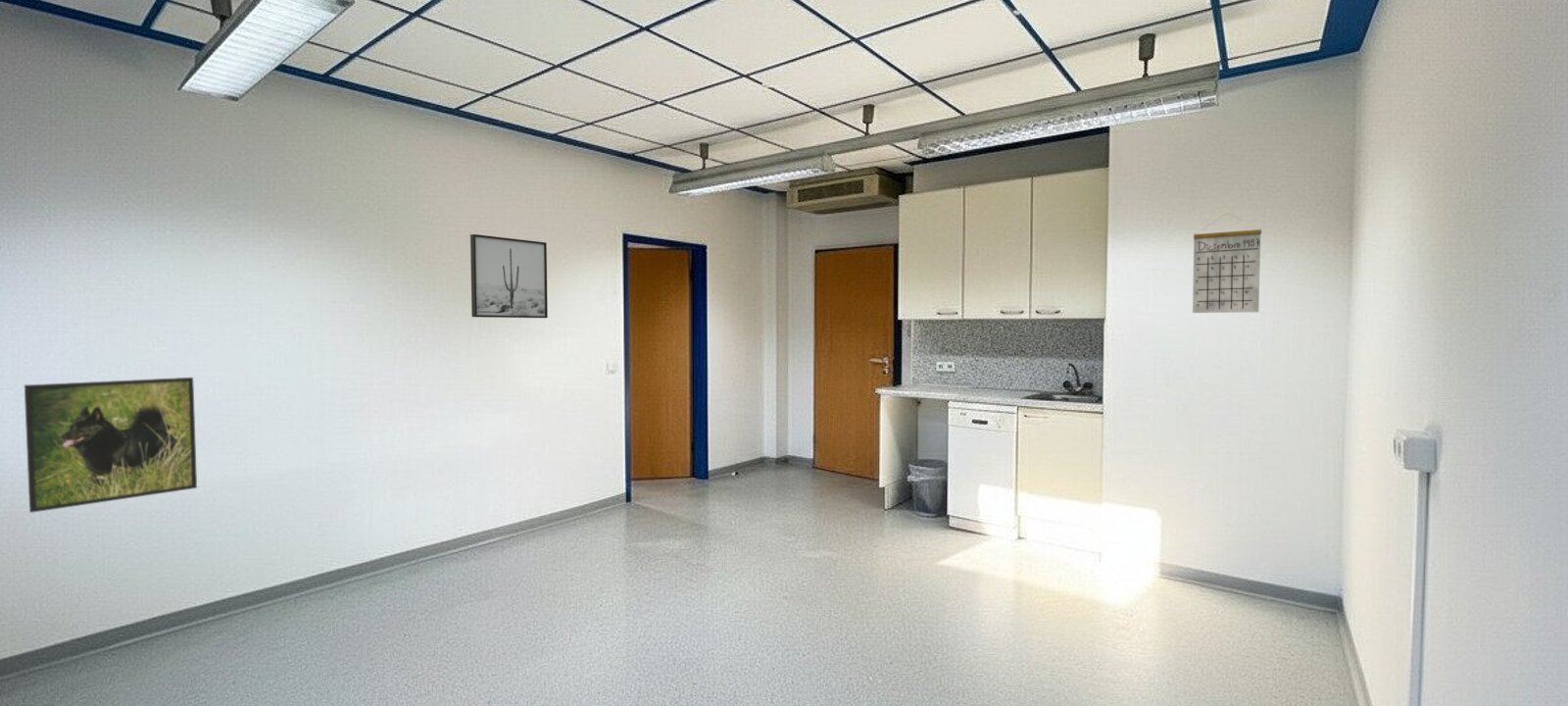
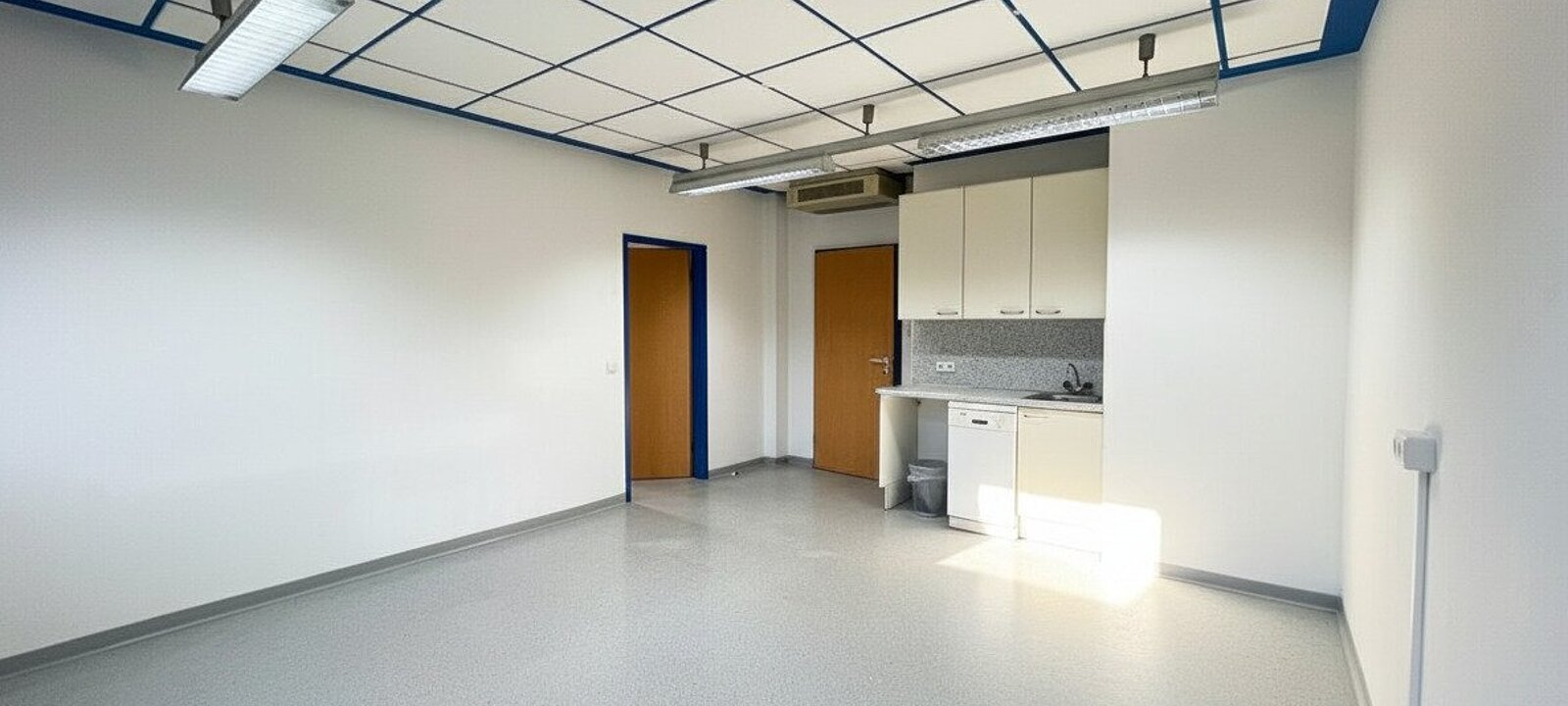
- calendar [1192,212,1262,314]
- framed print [24,377,198,514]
- wall art [469,233,549,319]
